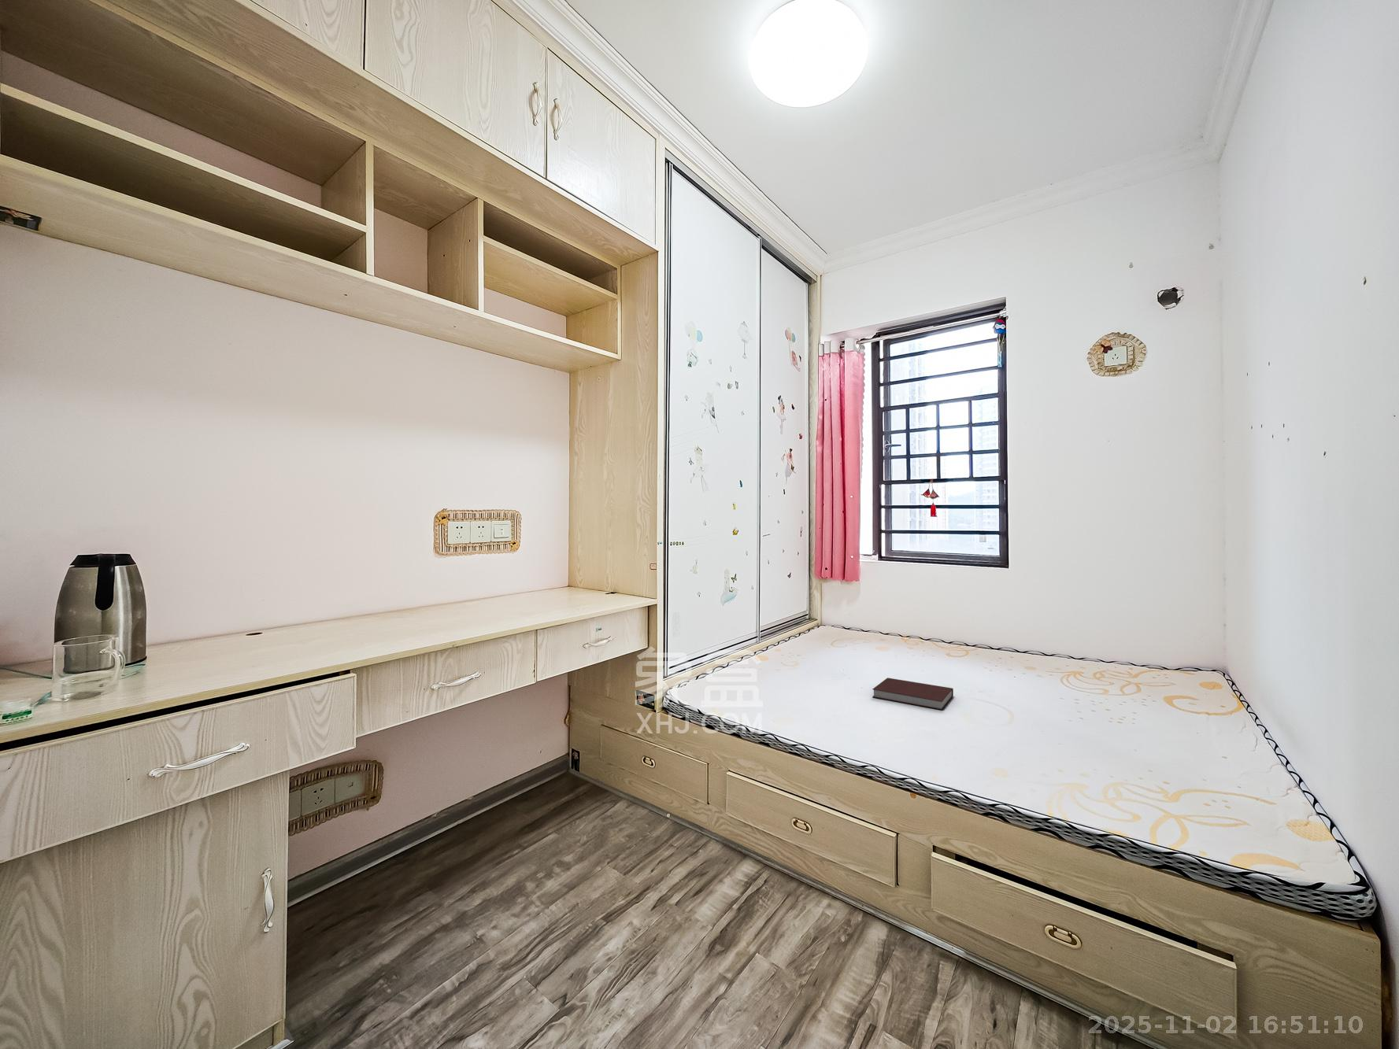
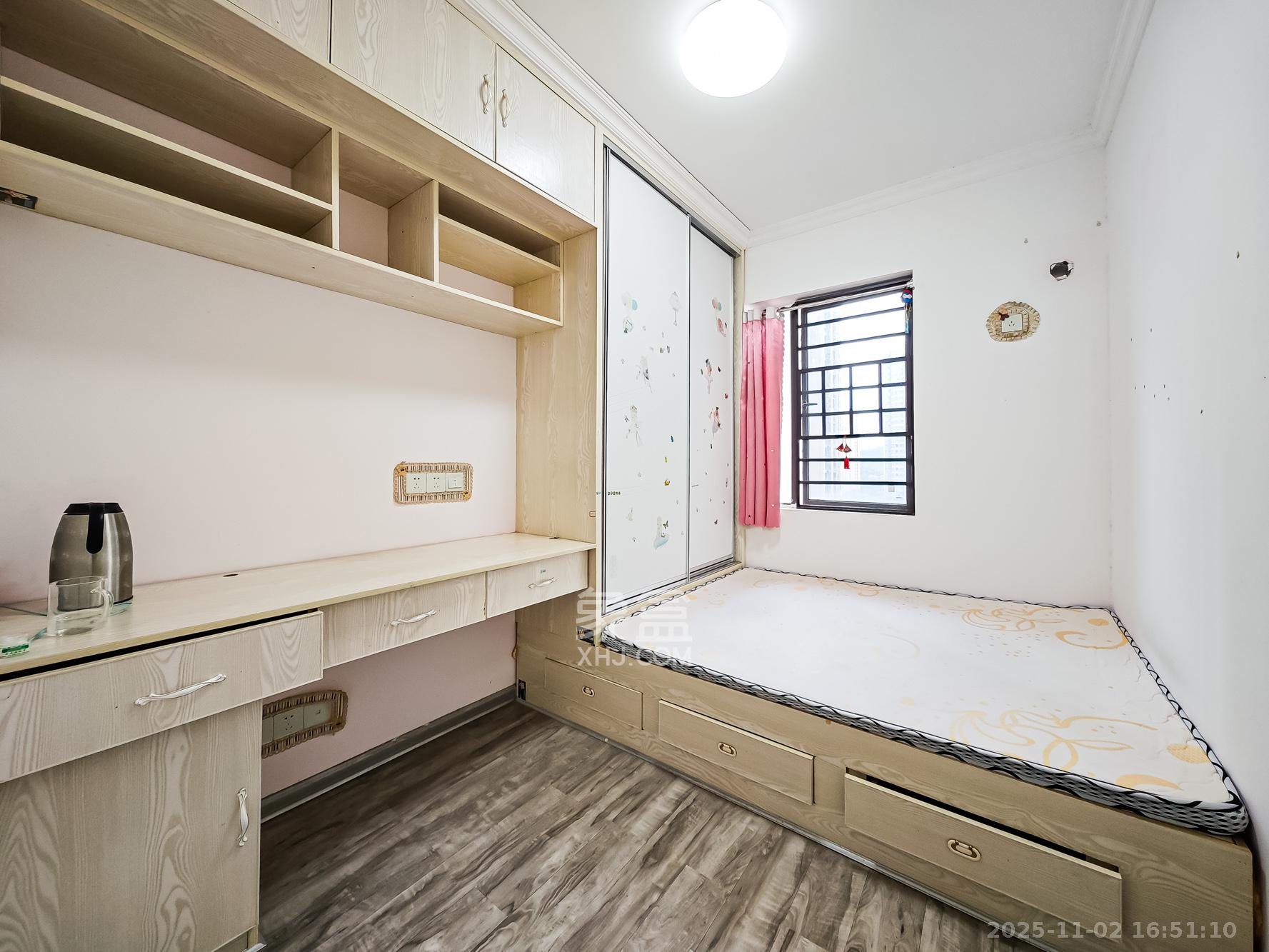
- notebook [872,677,955,711]
